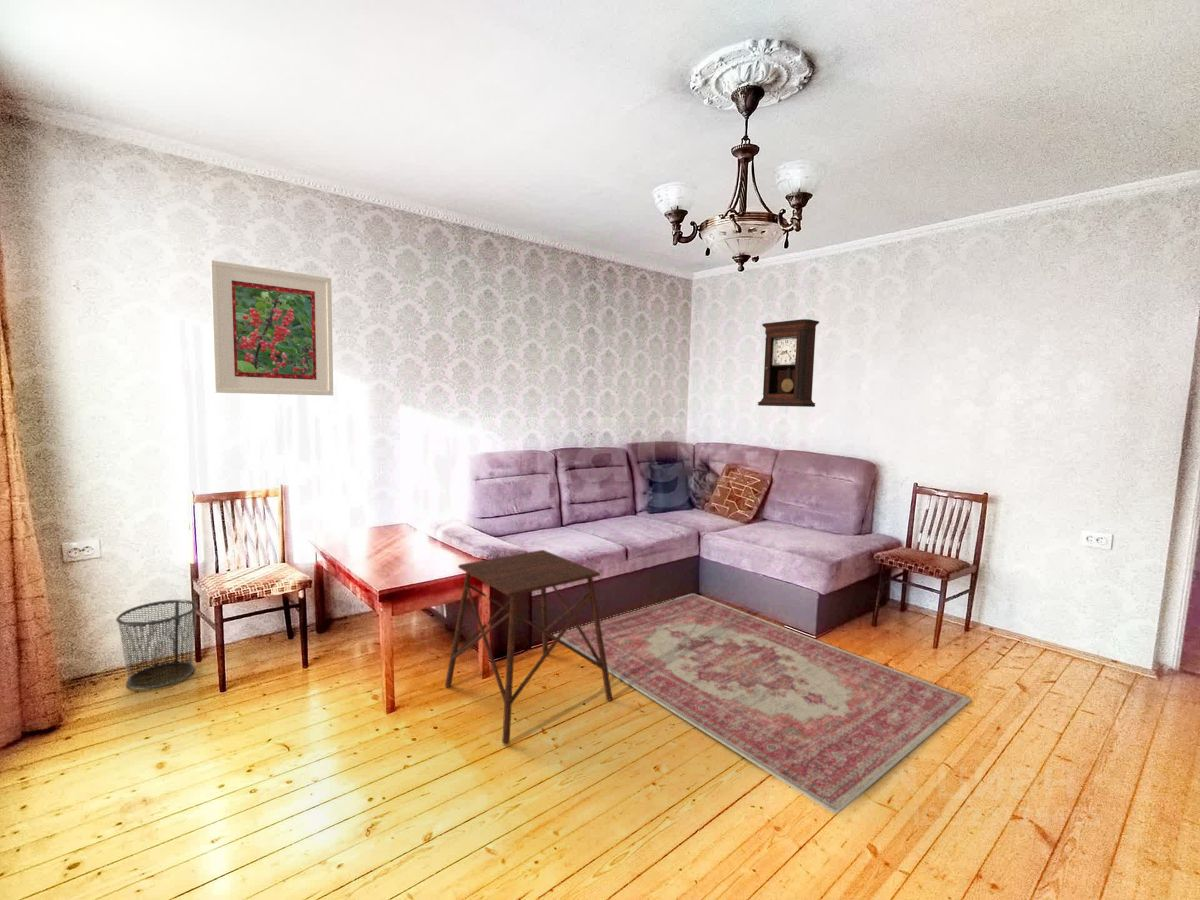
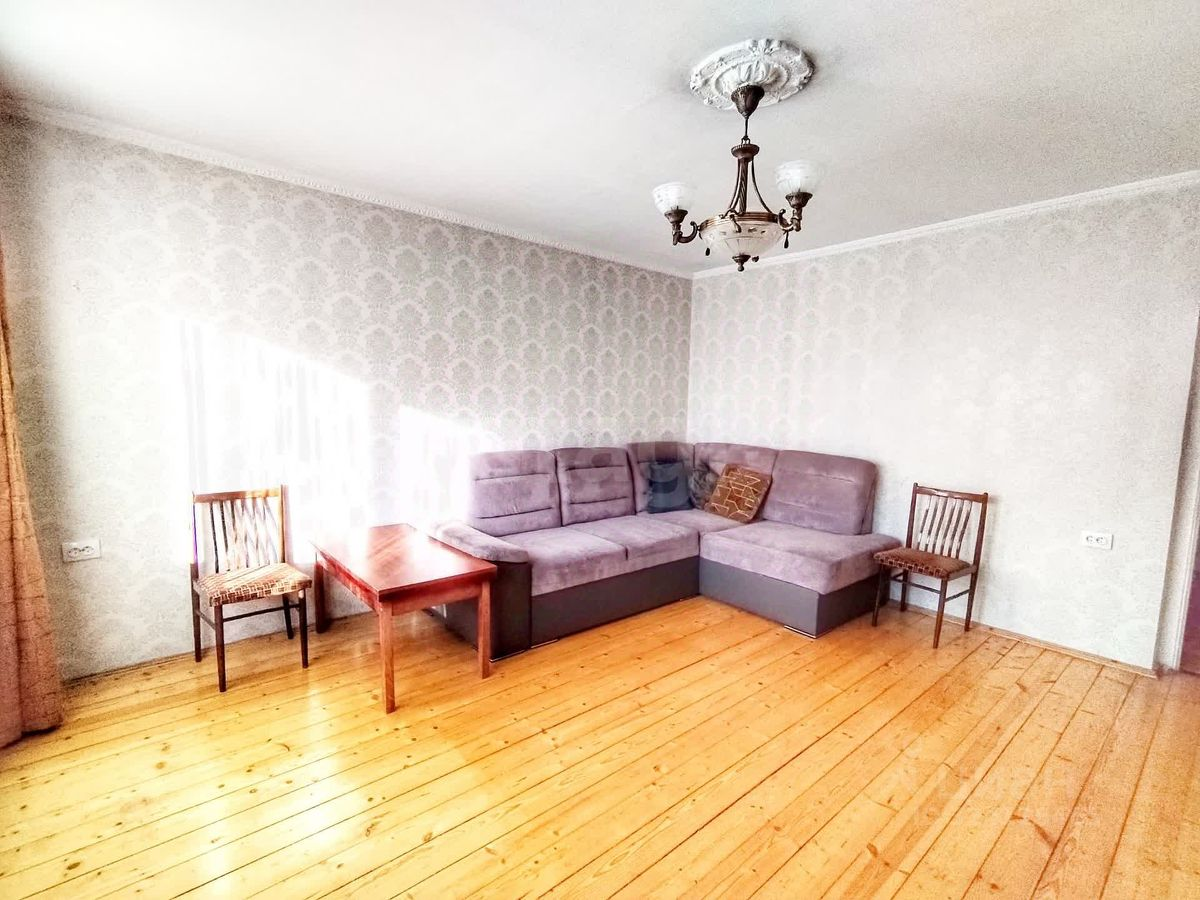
- rug [553,592,971,815]
- waste bin [115,599,199,690]
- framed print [209,259,334,396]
- side table [444,549,614,746]
- pendulum clock [757,318,820,408]
